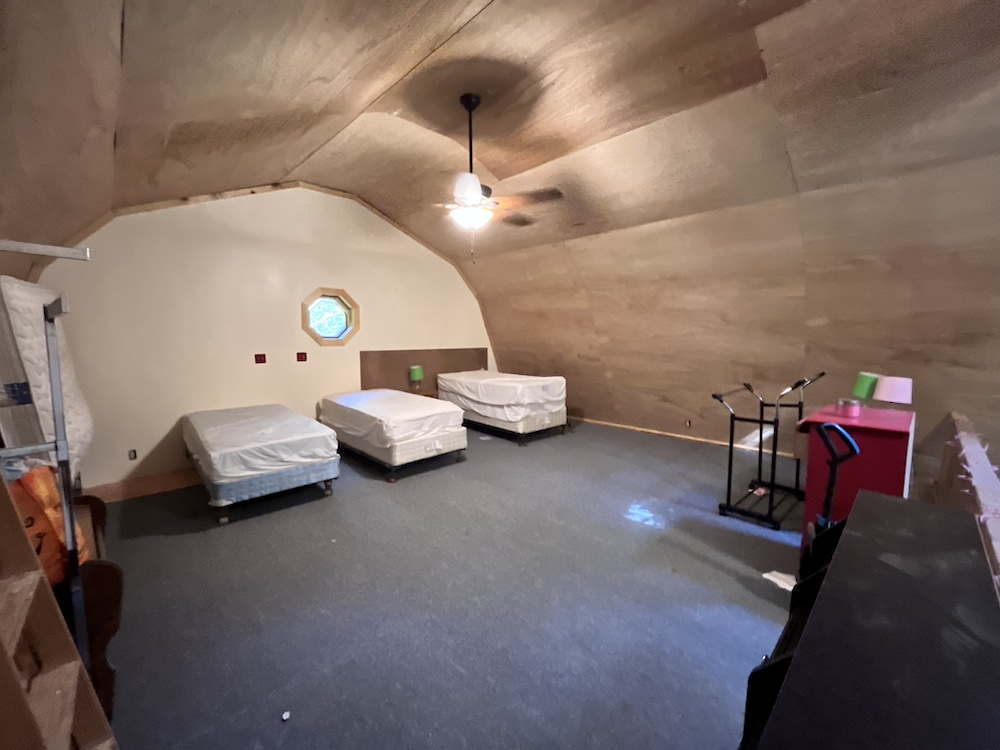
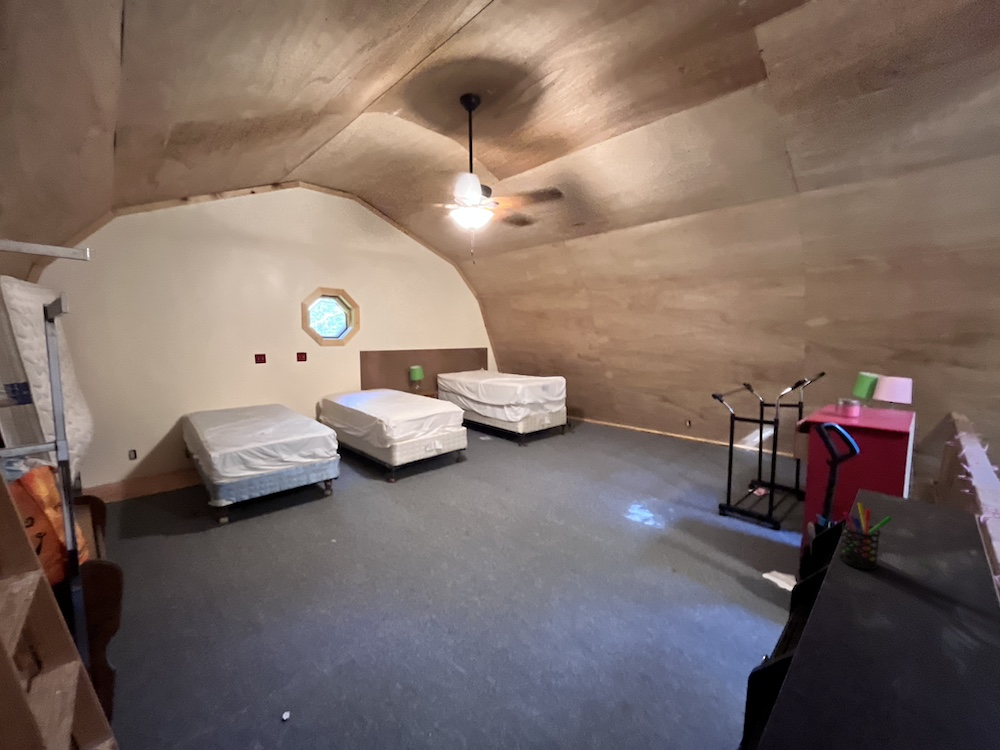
+ pen holder [838,502,894,570]
